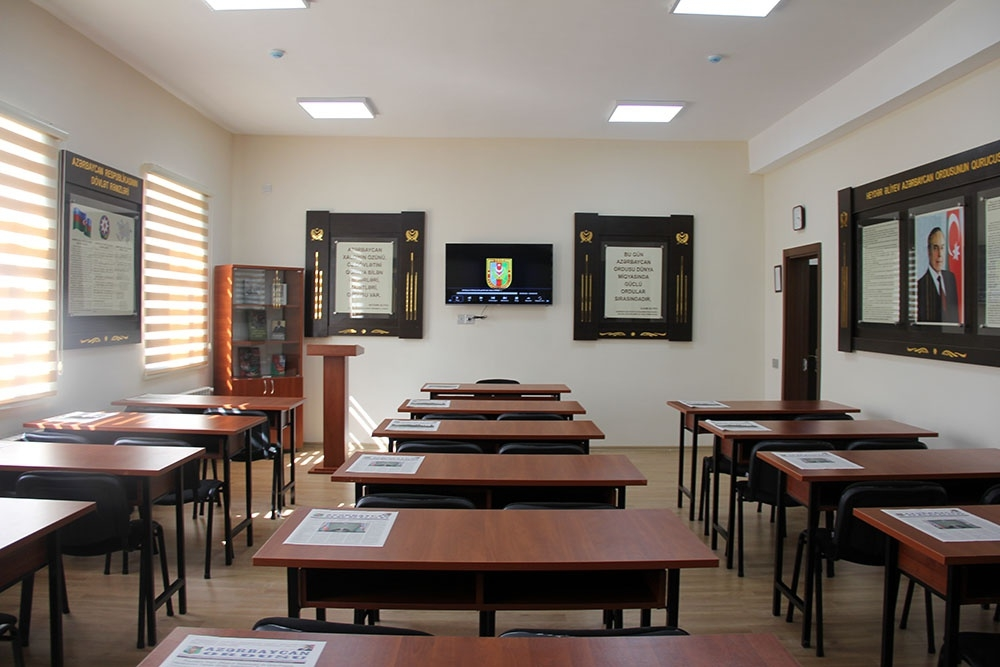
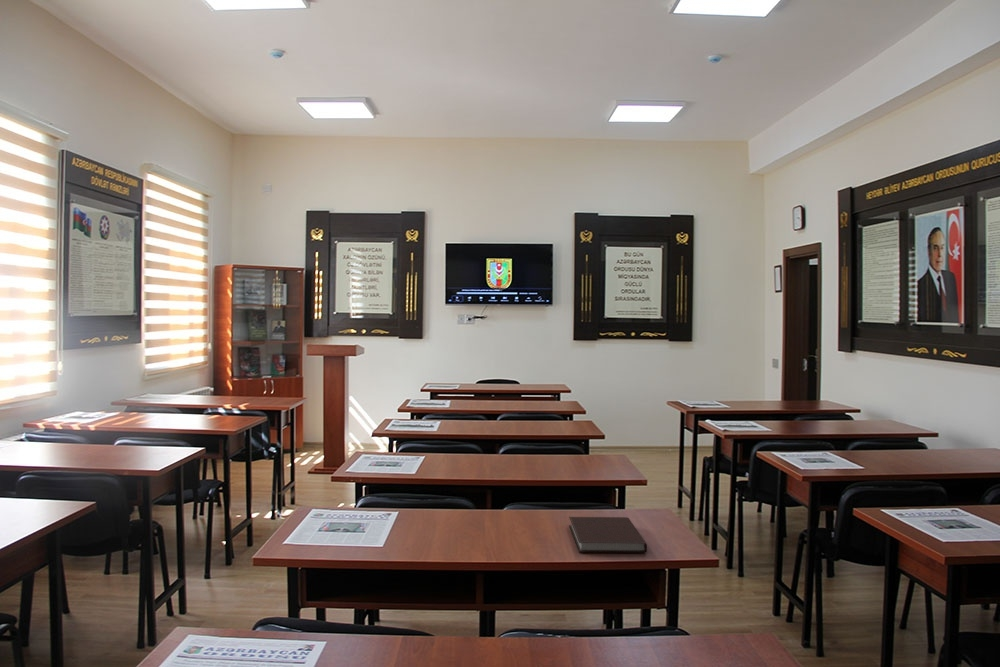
+ notebook [568,516,648,554]
